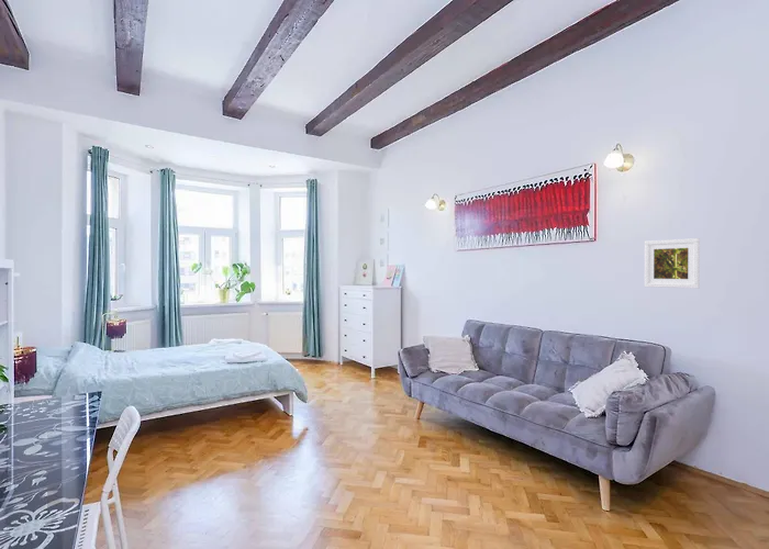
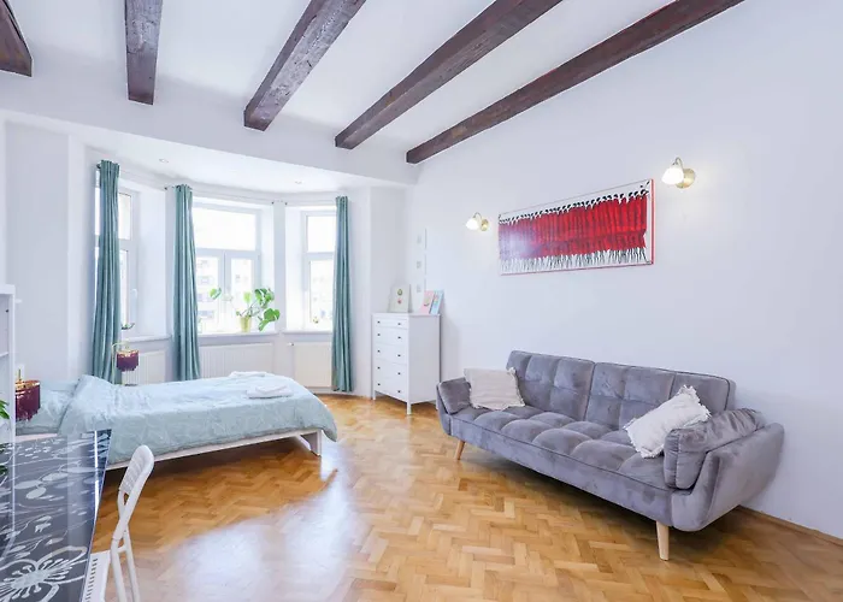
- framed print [644,237,701,290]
